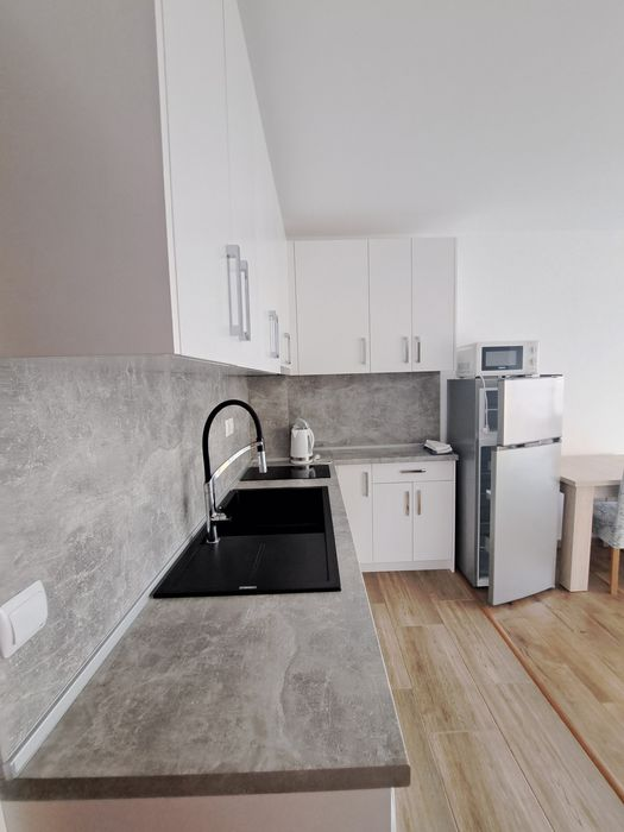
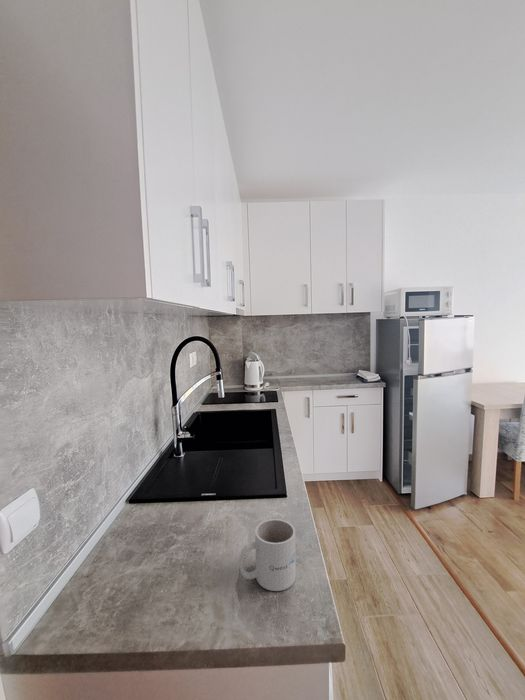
+ mug [238,518,297,592]
